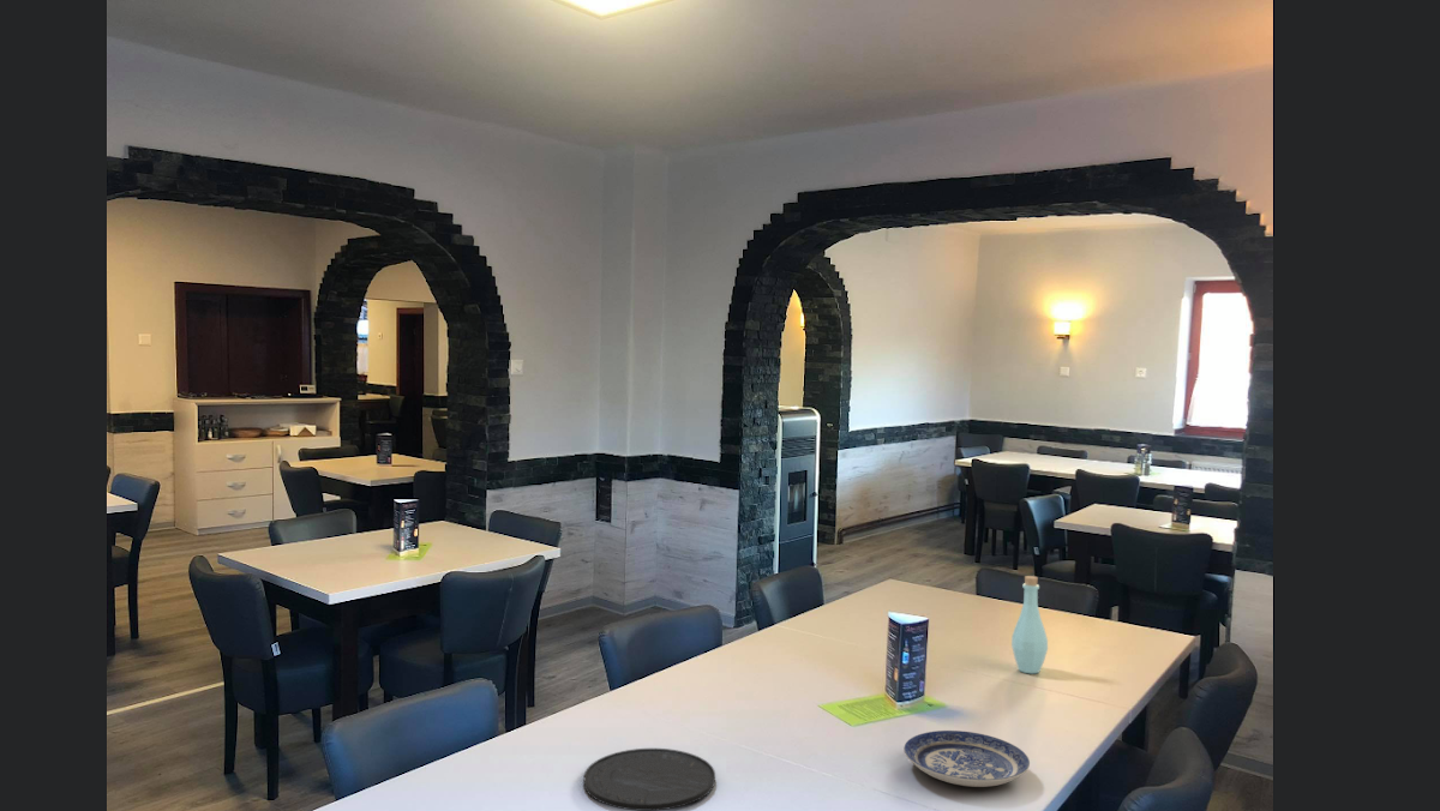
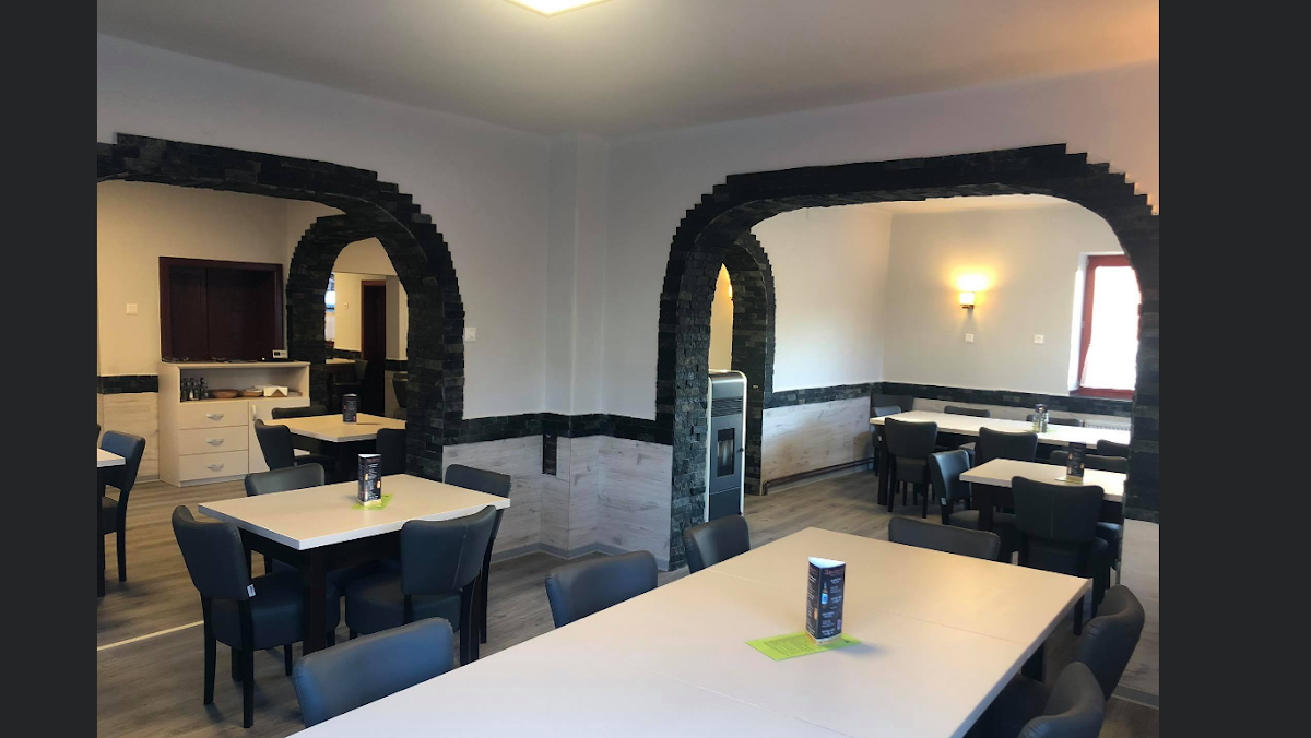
- plate [582,747,716,811]
- bottle [1010,575,1049,674]
- plate [902,729,1031,788]
